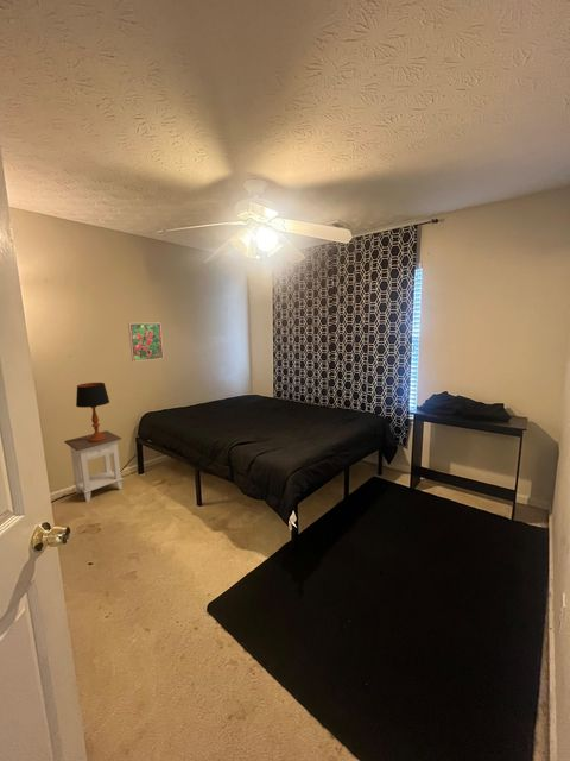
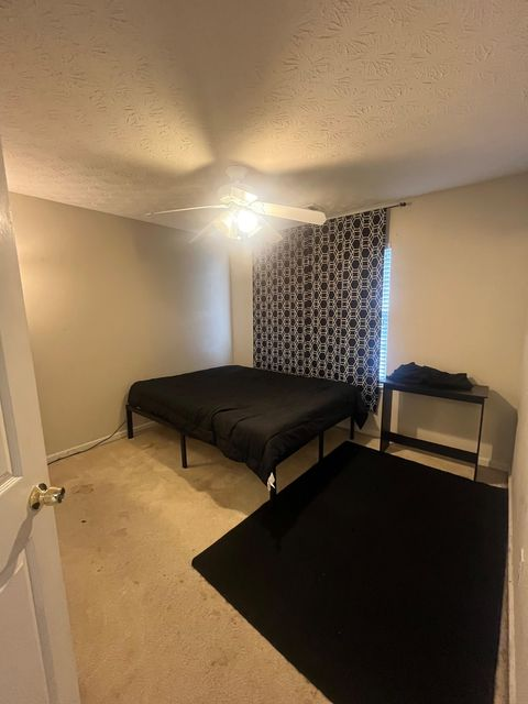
- nightstand [63,429,124,503]
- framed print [127,322,165,363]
- table lamp [75,382,110,442]
